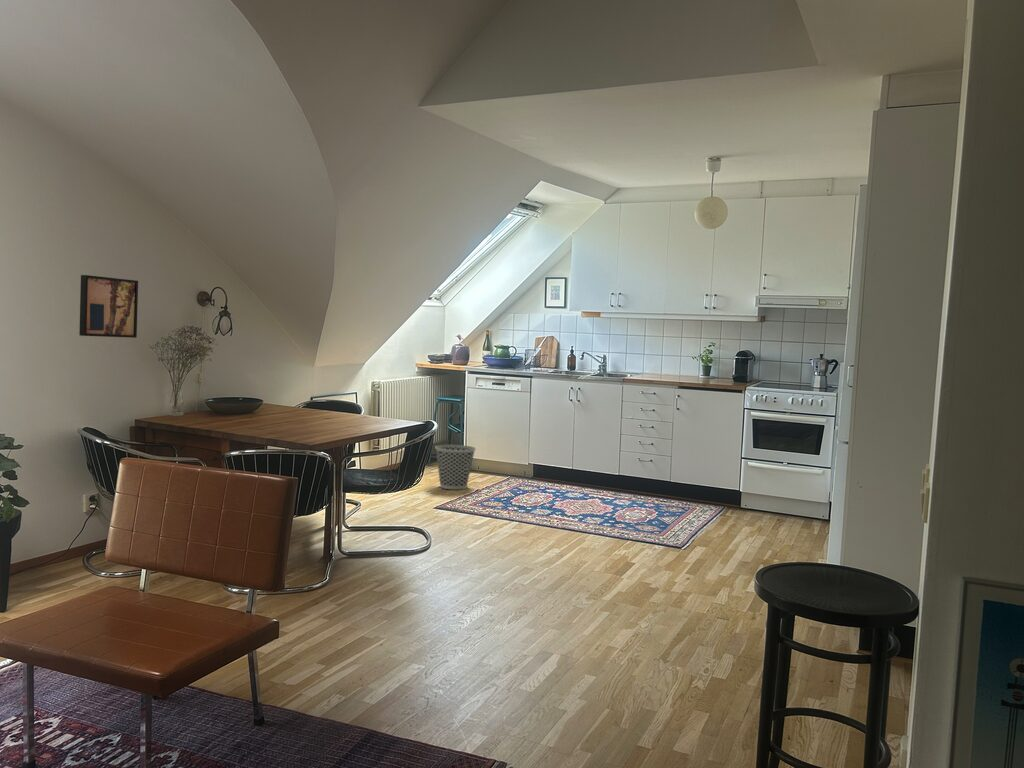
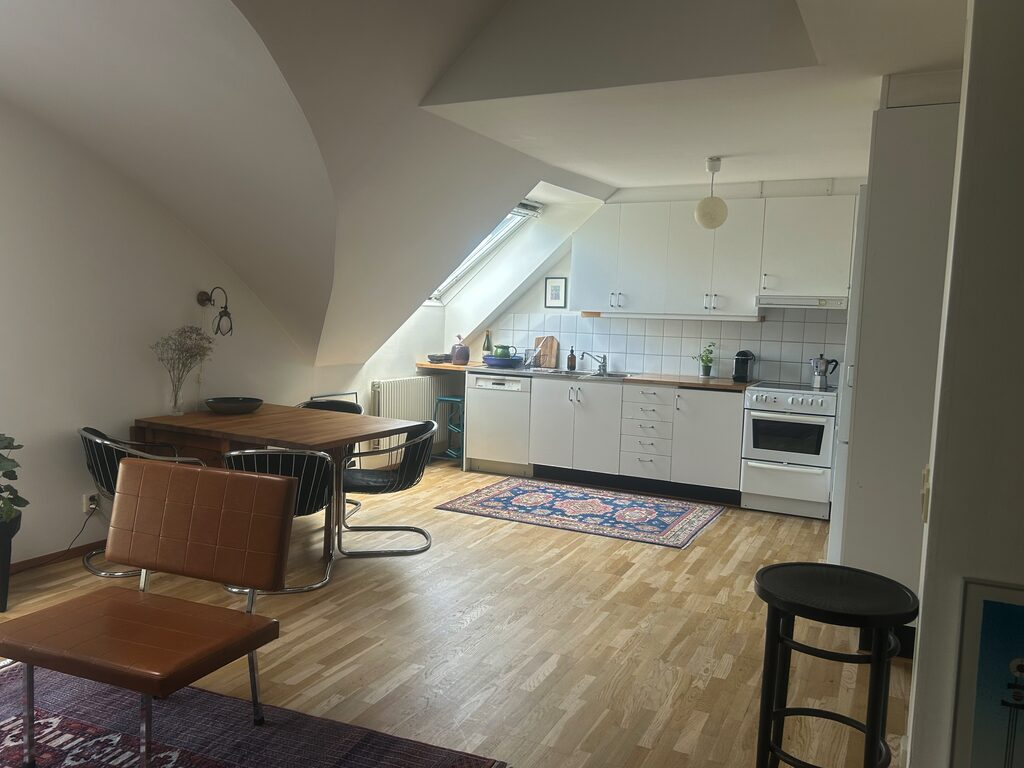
- wastebasket [434,444,477,490]
- wall art [78,274,139,339]
